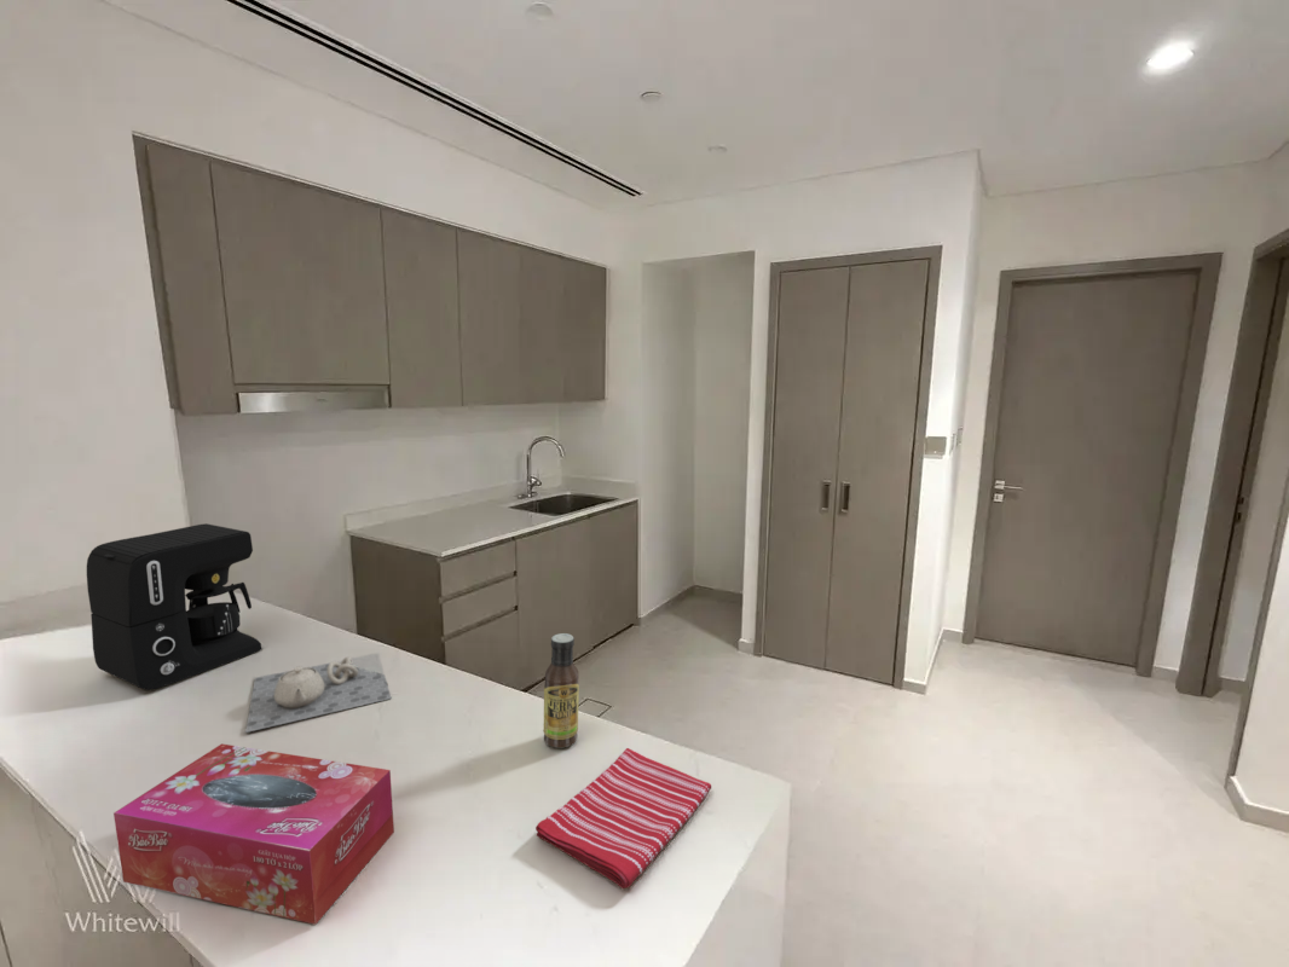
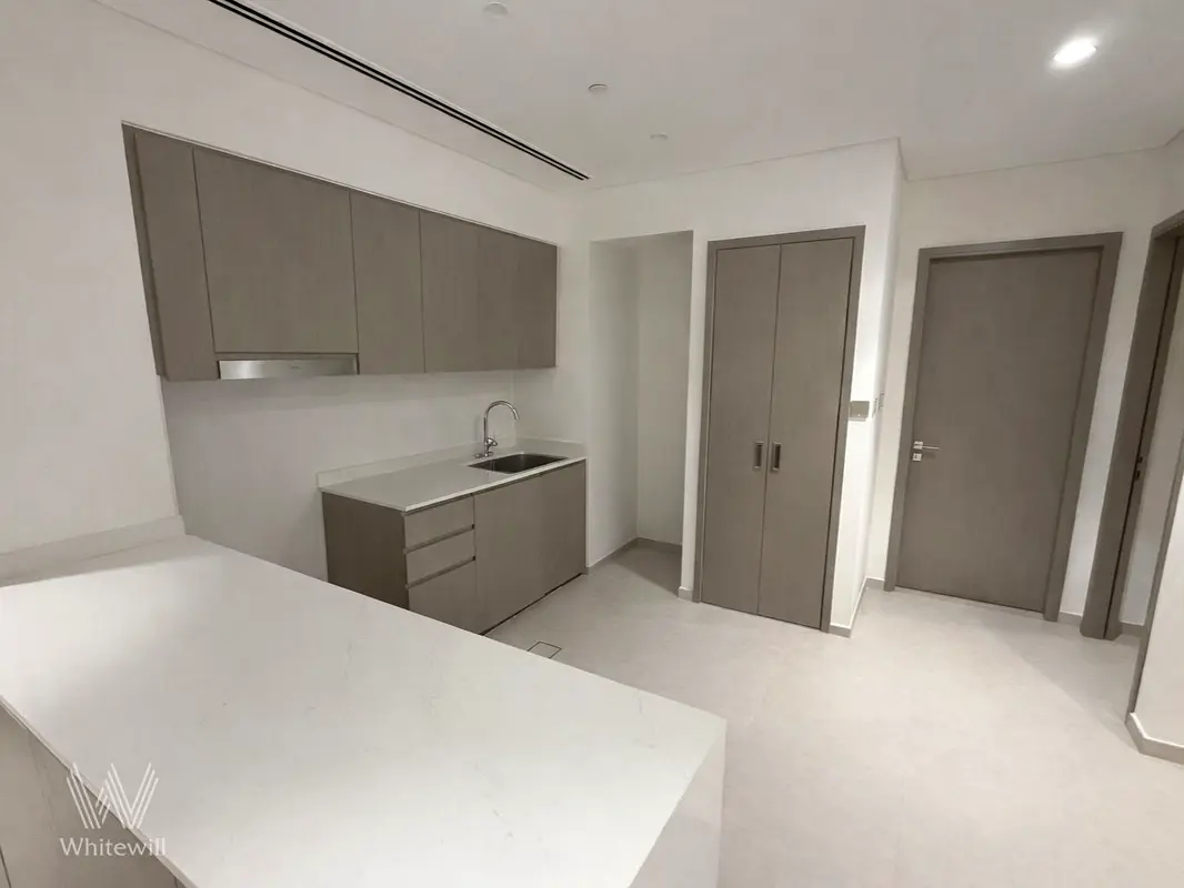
- sauce bottle [543,632,580,749]
- coffee maker [86,522,264,691]
- dish towel [534,747,712,890]
- tissue box [112,743,395,926]
- teapot [244,655,393,734]
